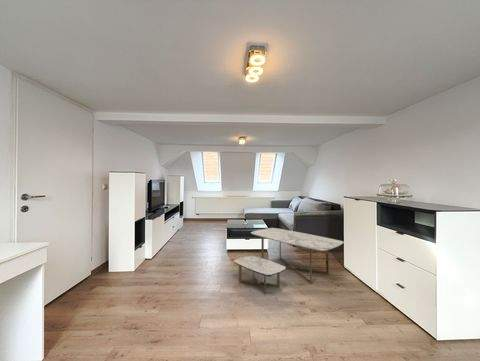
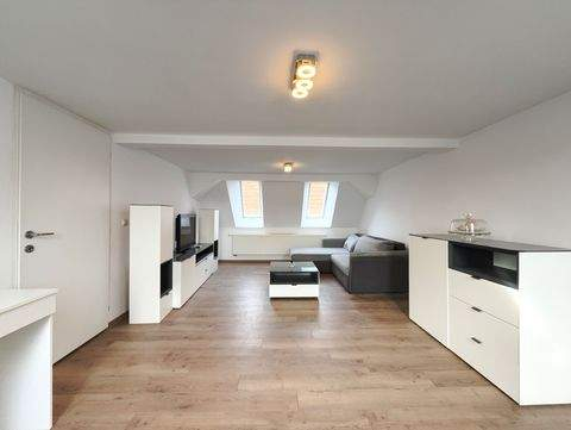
- coffee table [233,227,345,296]
